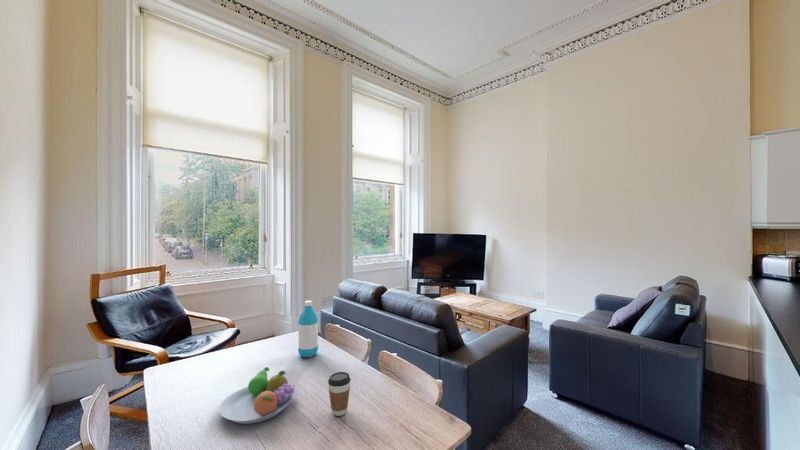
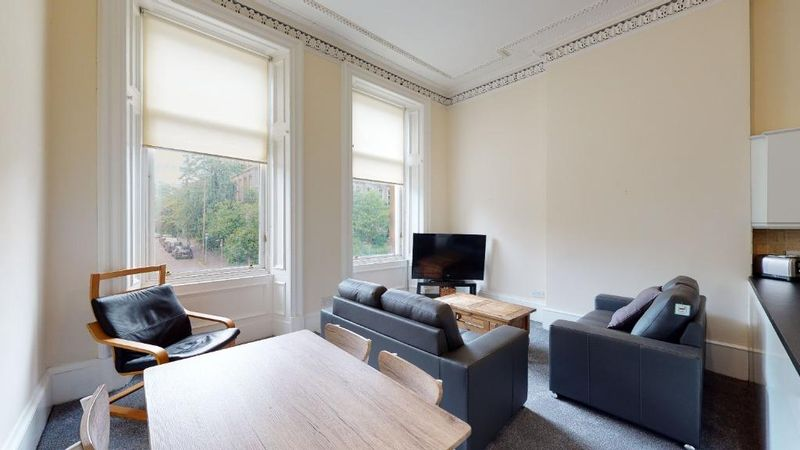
- water bottle [297,300,319,358]
- coffee cup [327,371,352,417]
- fruit bowl [219,366,296,425]
